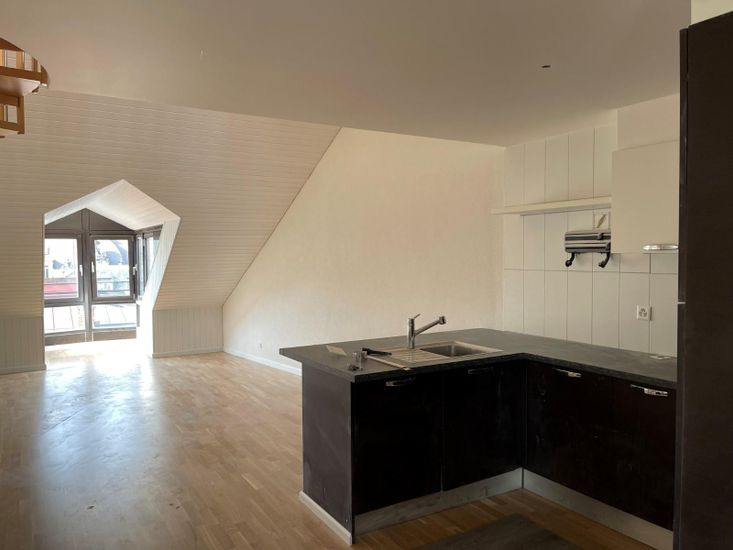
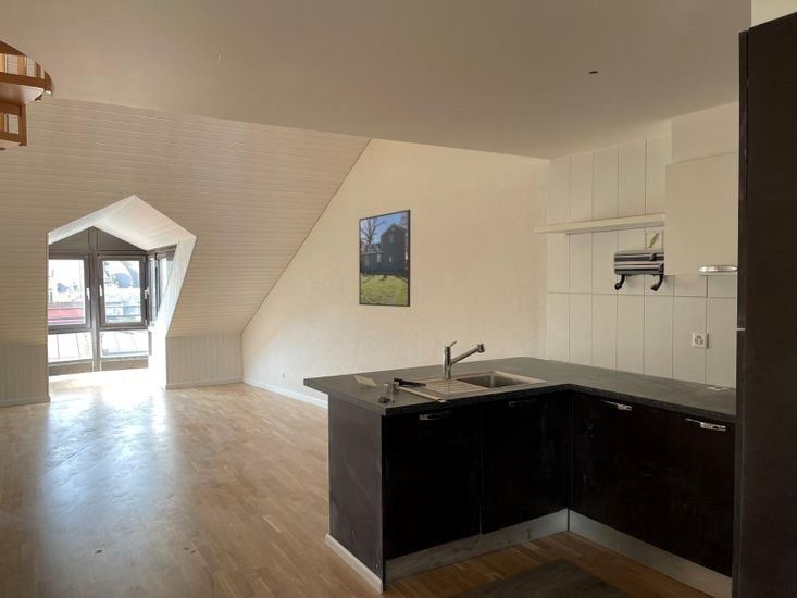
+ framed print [358,209,411,308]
